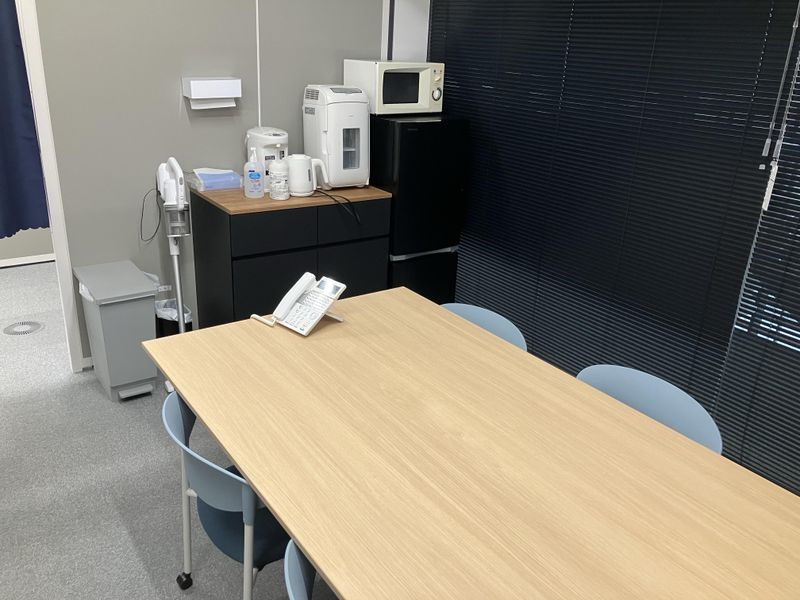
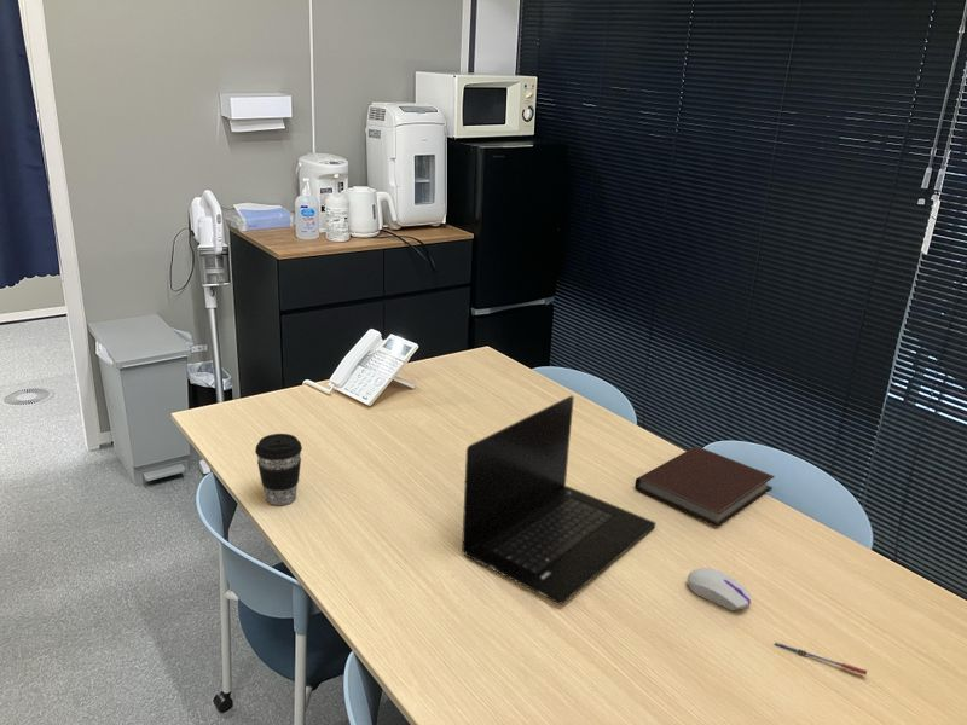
+ laptop [461,395,656,604]
+ notebook [633,446,776,528]
+ computer mouse [687,567,753,611]
+ coffee cup [254,433,303,506]
+ pen [774,642,868,677]
